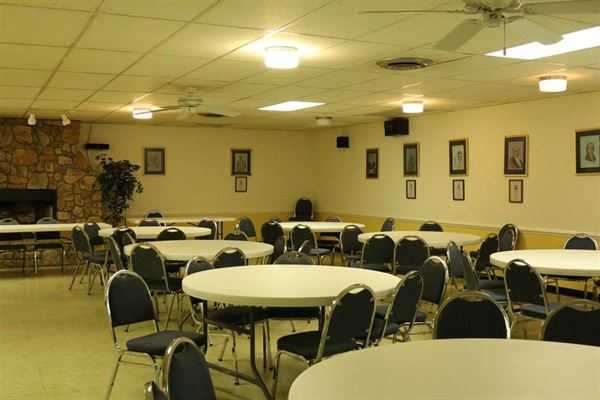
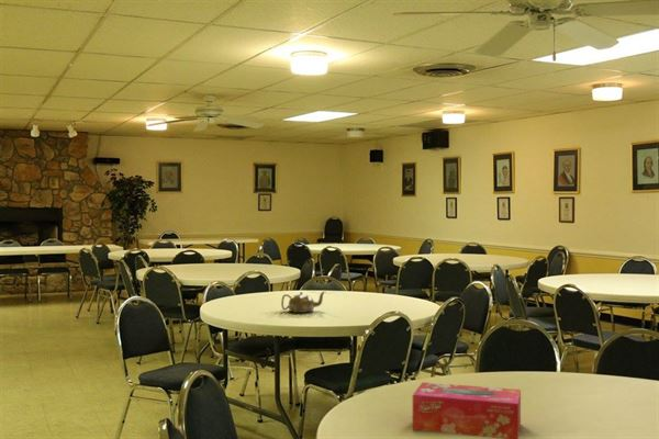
+ tissue box [412,381,522,439]
+ teapot [280,290,326,314]
